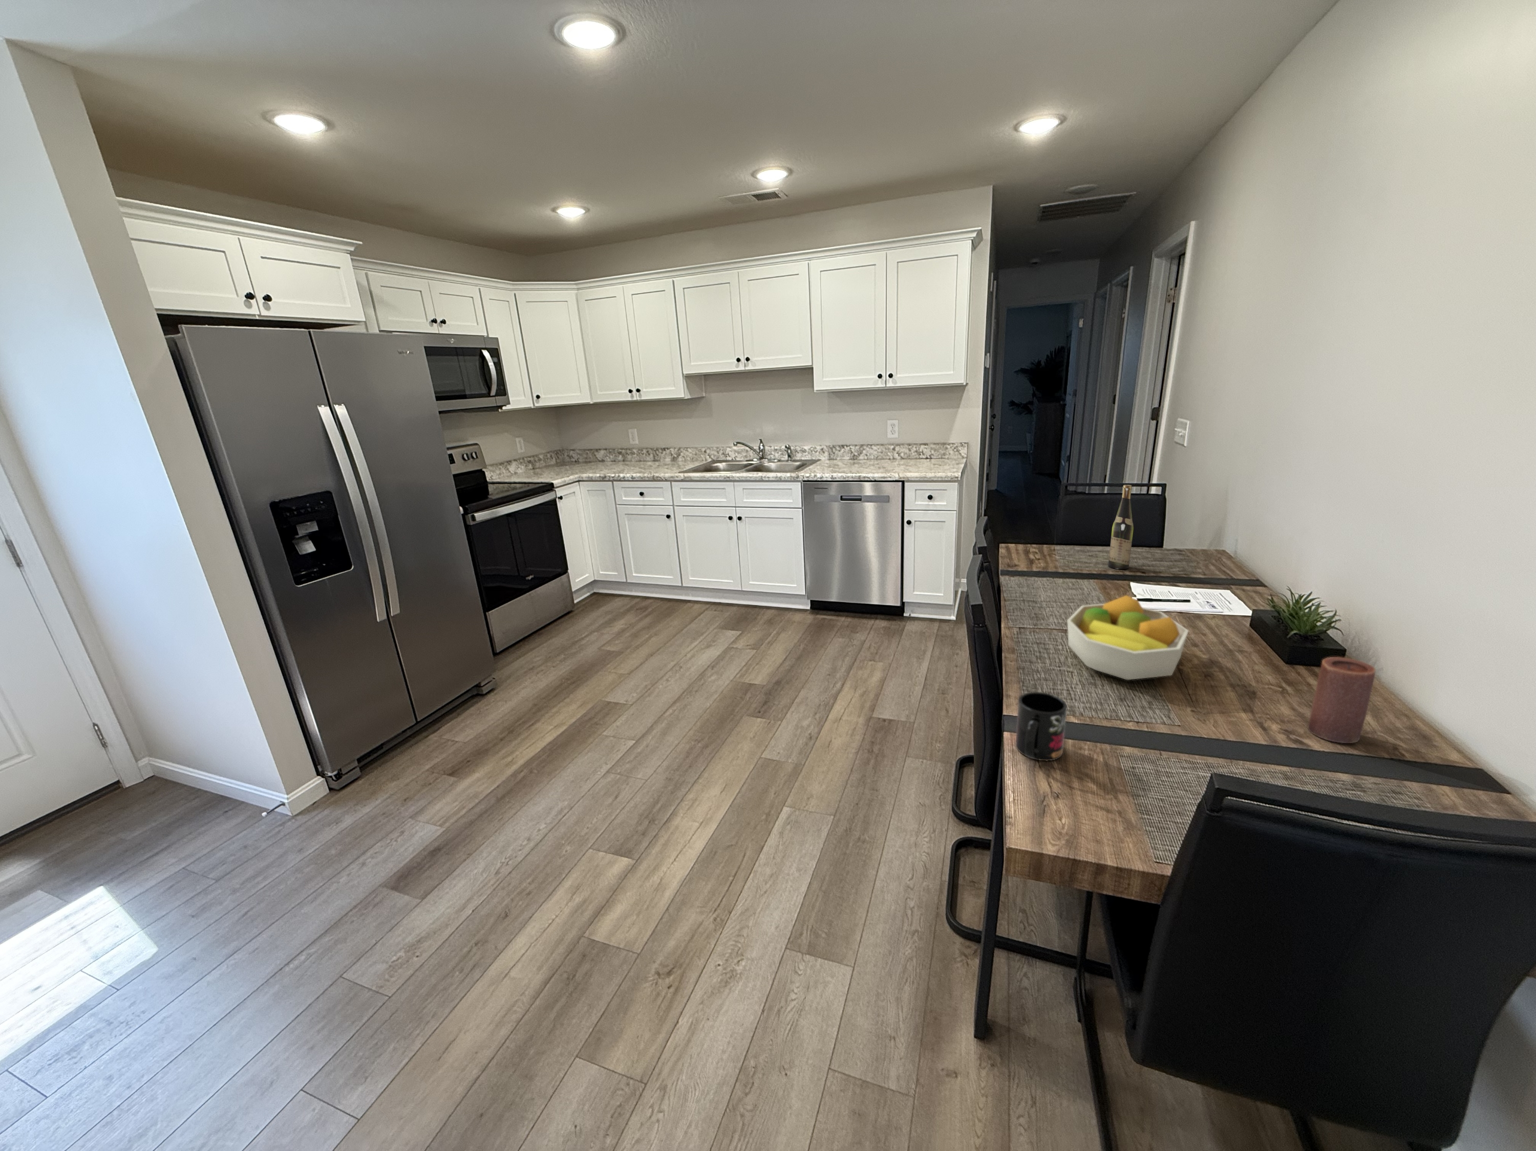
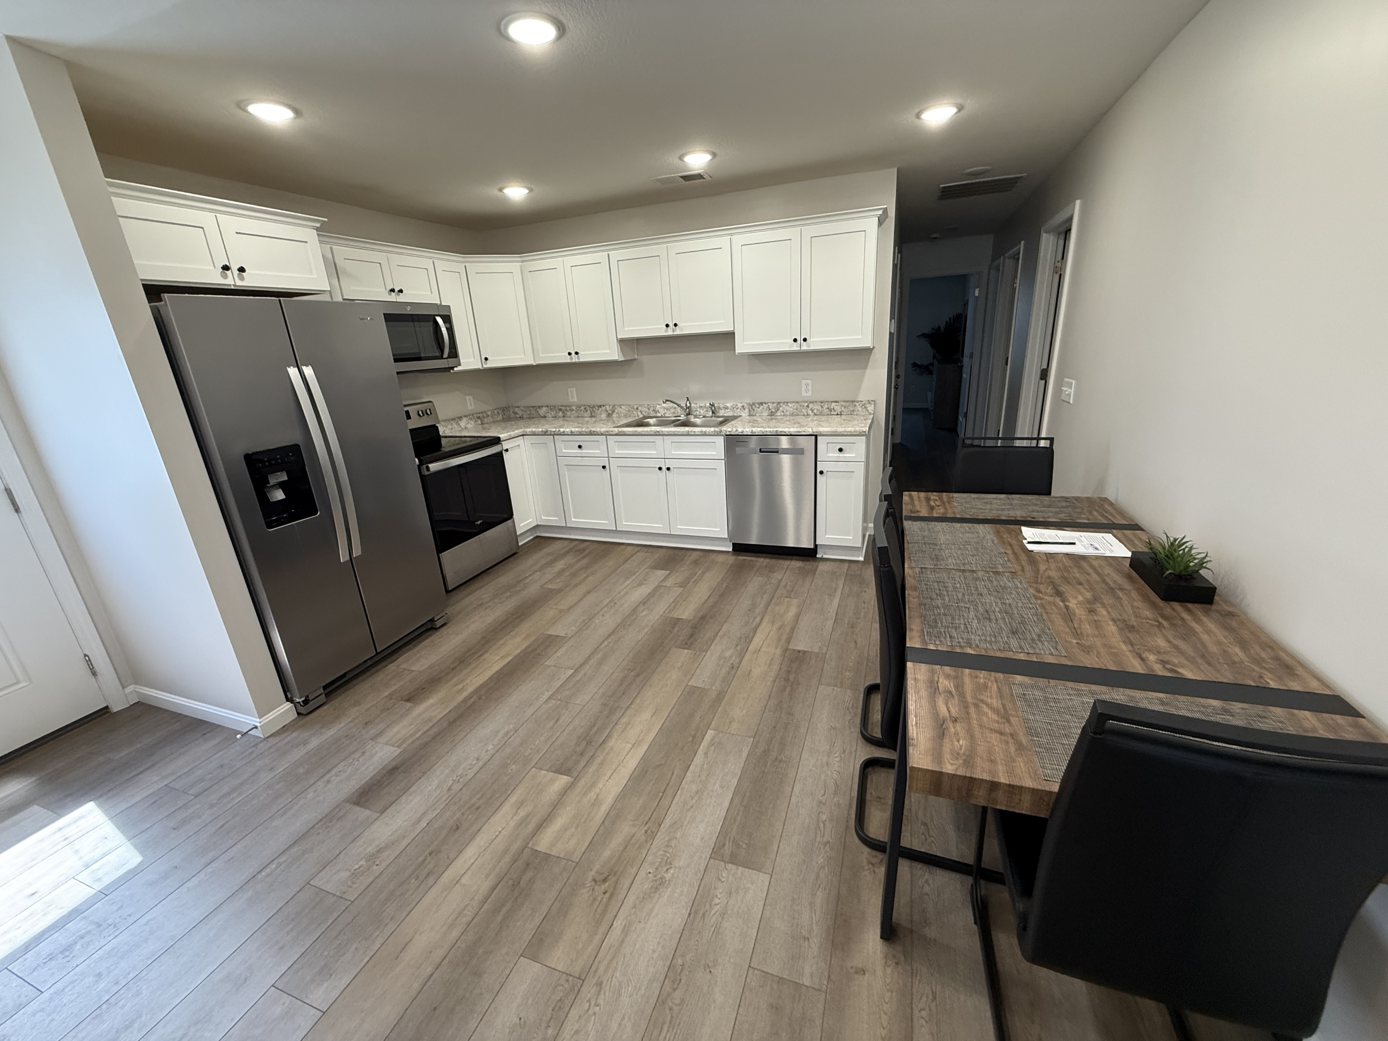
- candle [1307,657,1376,744]
- mug [1015,692,1068,762]
- wine bottle [1108,485,1134,569]
- fruit bowl [1067,595,1189,681]
